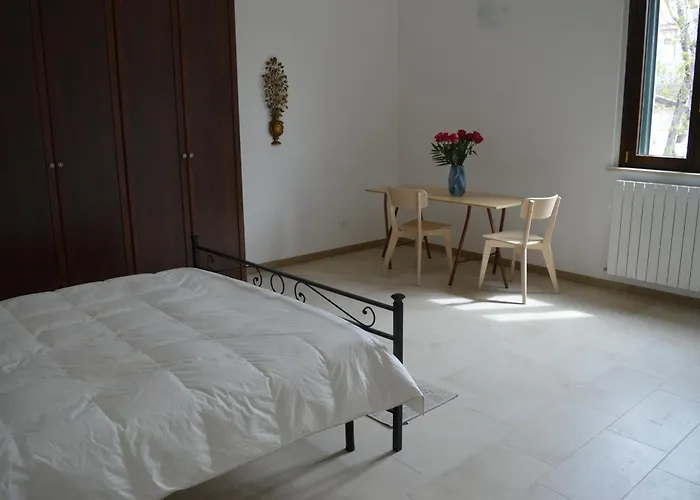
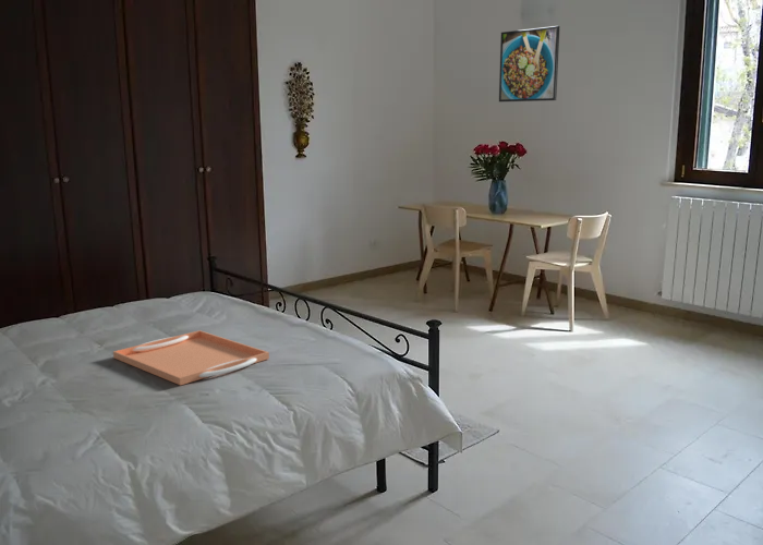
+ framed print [498,25,560,102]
+ serving tray [112,329,270,387]
